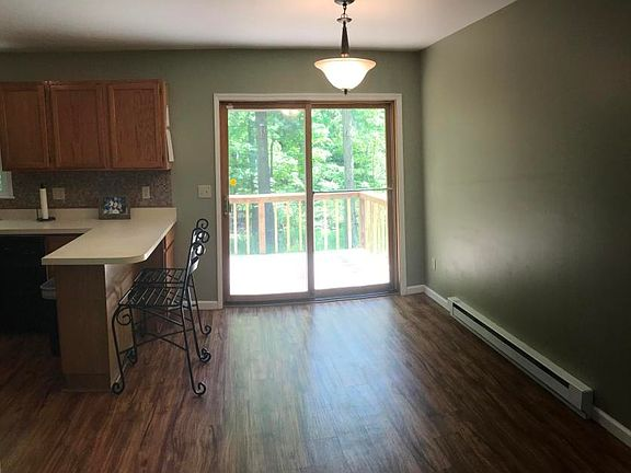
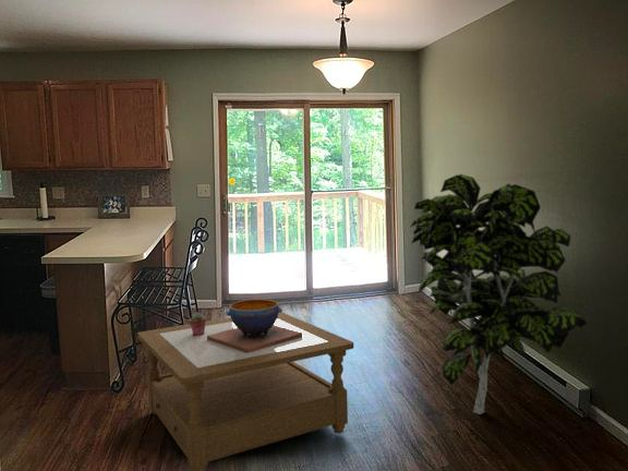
+ potted succulent [188,311,207,336]
+ indoor plant [409,173,589,415]
+ coffee table [136,312,354,471]
+ decorative bowl [207,299,303,353]
